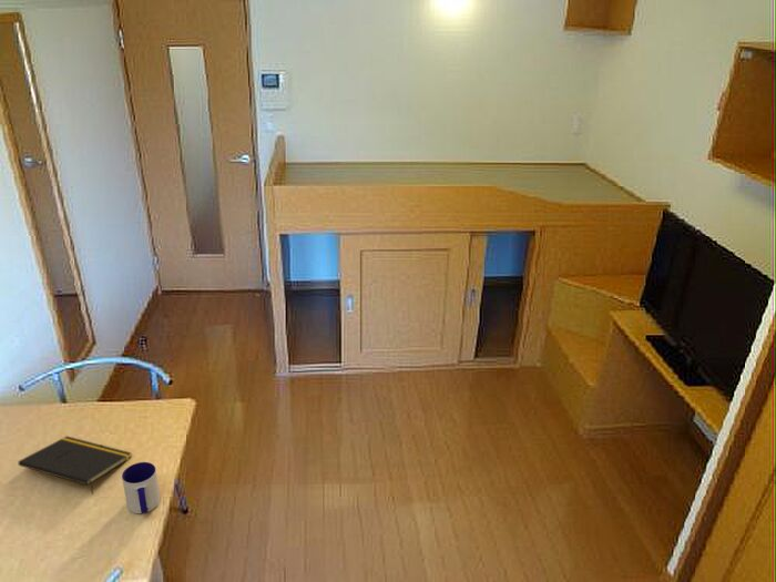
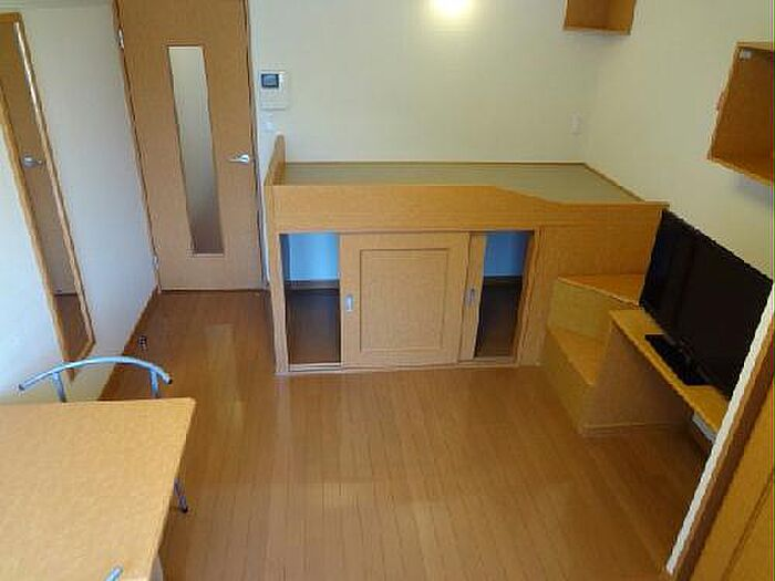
- notepad [18,435,132,496]
- mug [121,461,162,514]
